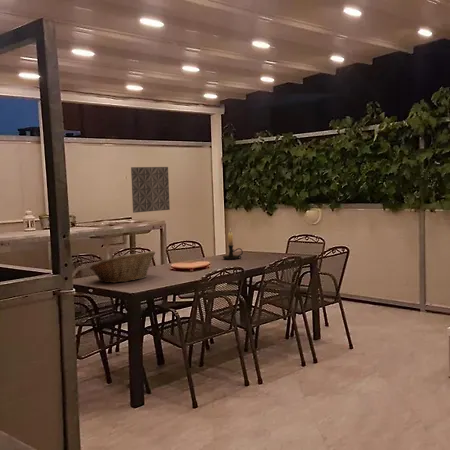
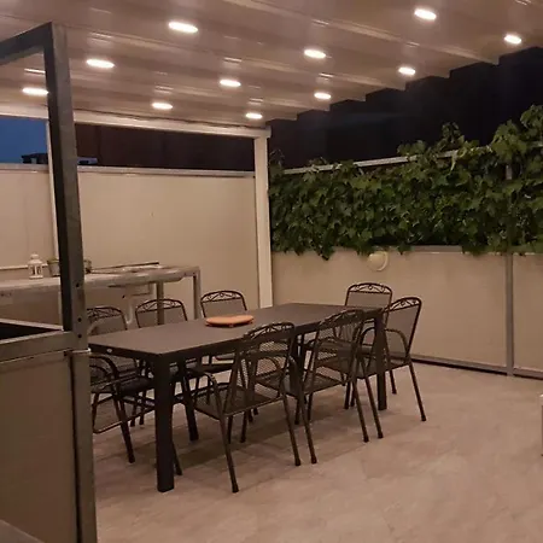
- decorative wall panel [130,166,171,214]
- fruit basket [89,250,156,284]
- candle holder [222,227,244,261]
